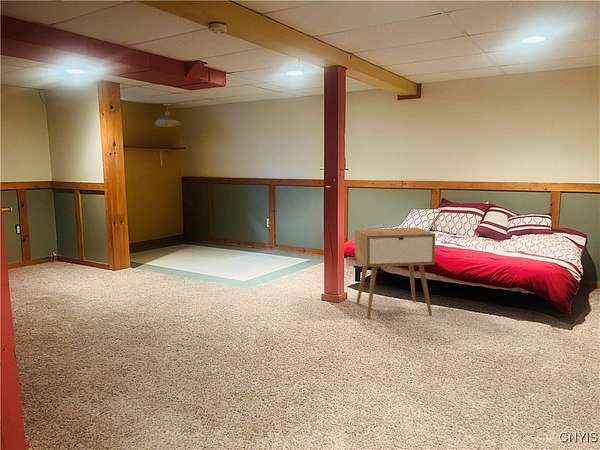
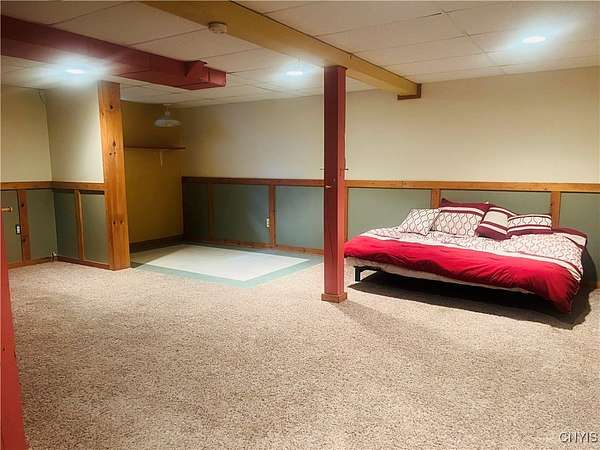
- nightstand [354,227,436,319]
